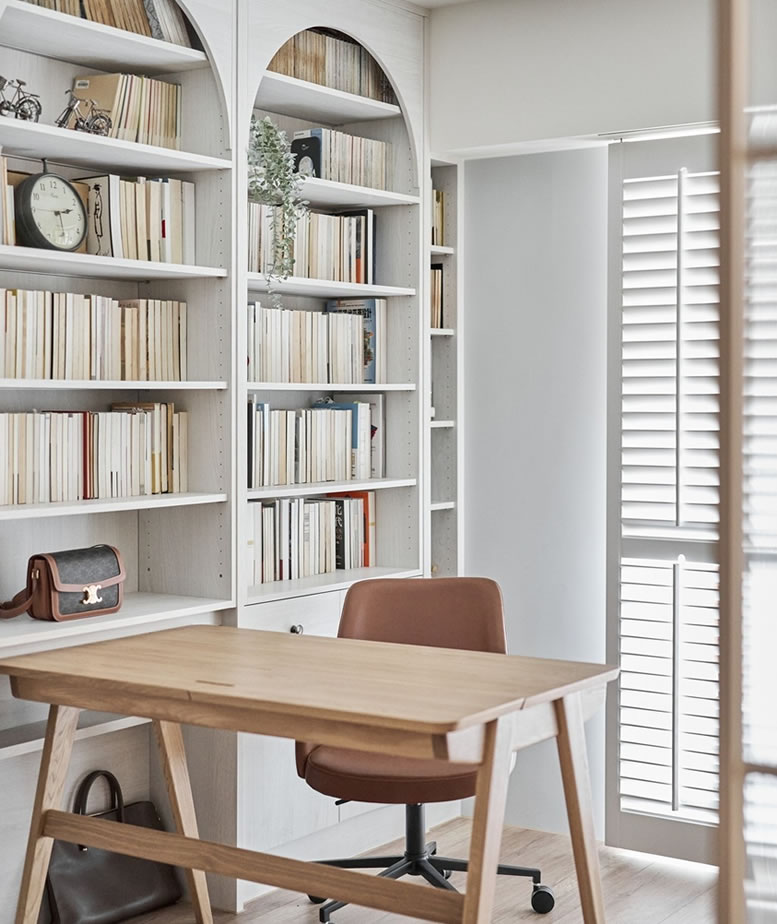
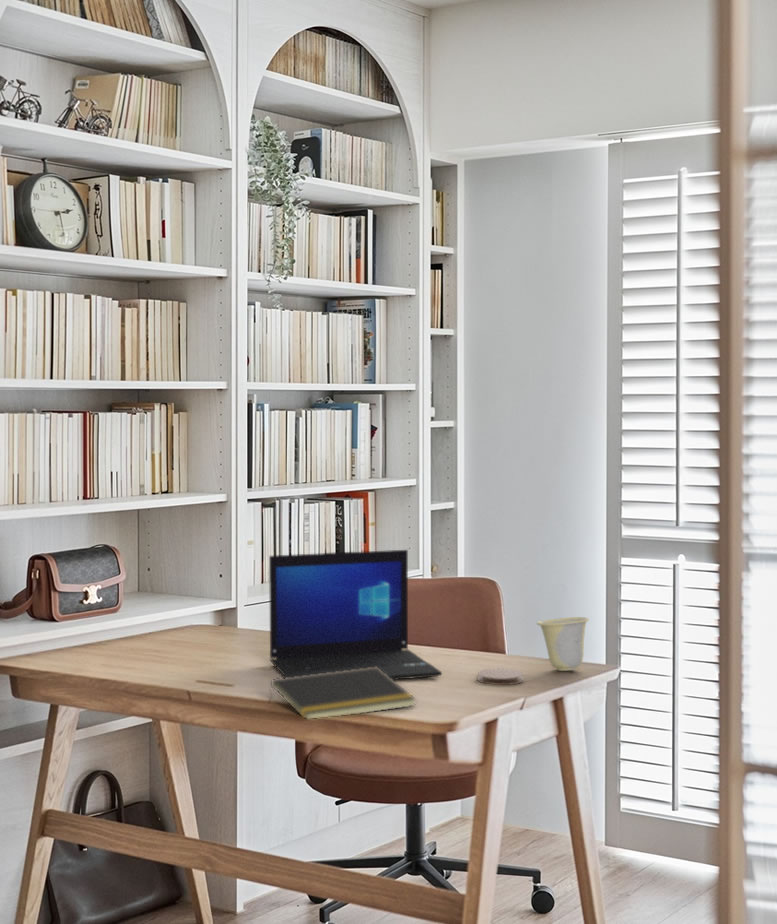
+ laptop [268,549,443,681]
+ notepad [268,666,417,719]
+ cup [536,616,590,672]
+ coaster [476,667,525,686]
